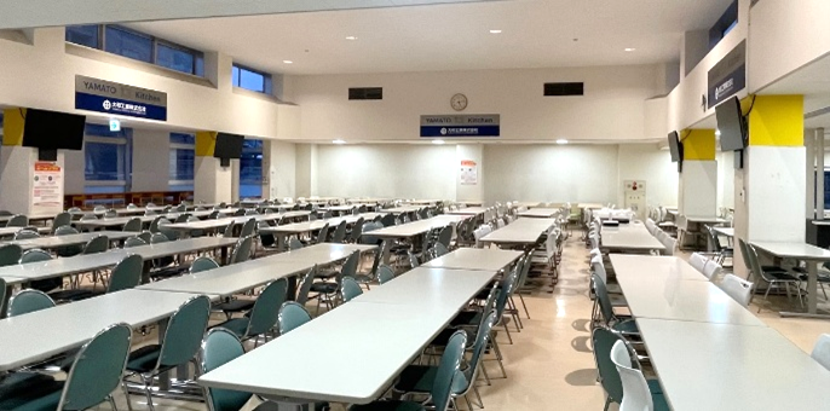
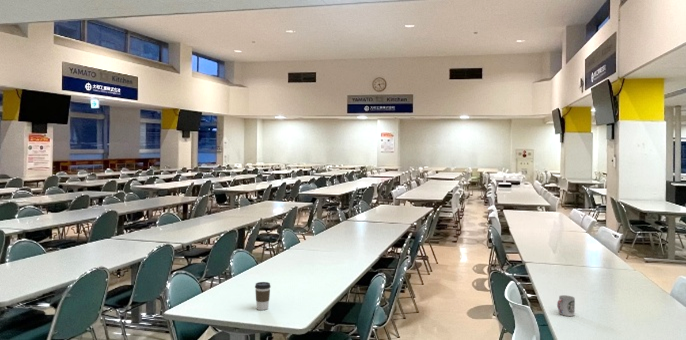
+ cup [556,294,576,317]
+ coffee cup [254,281,272,311]
